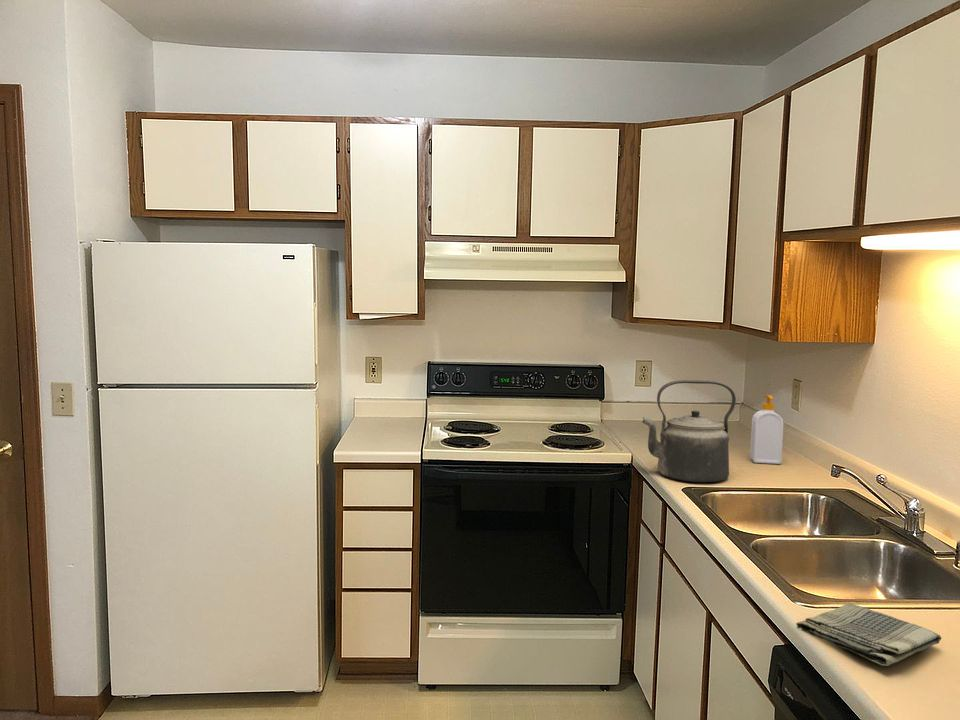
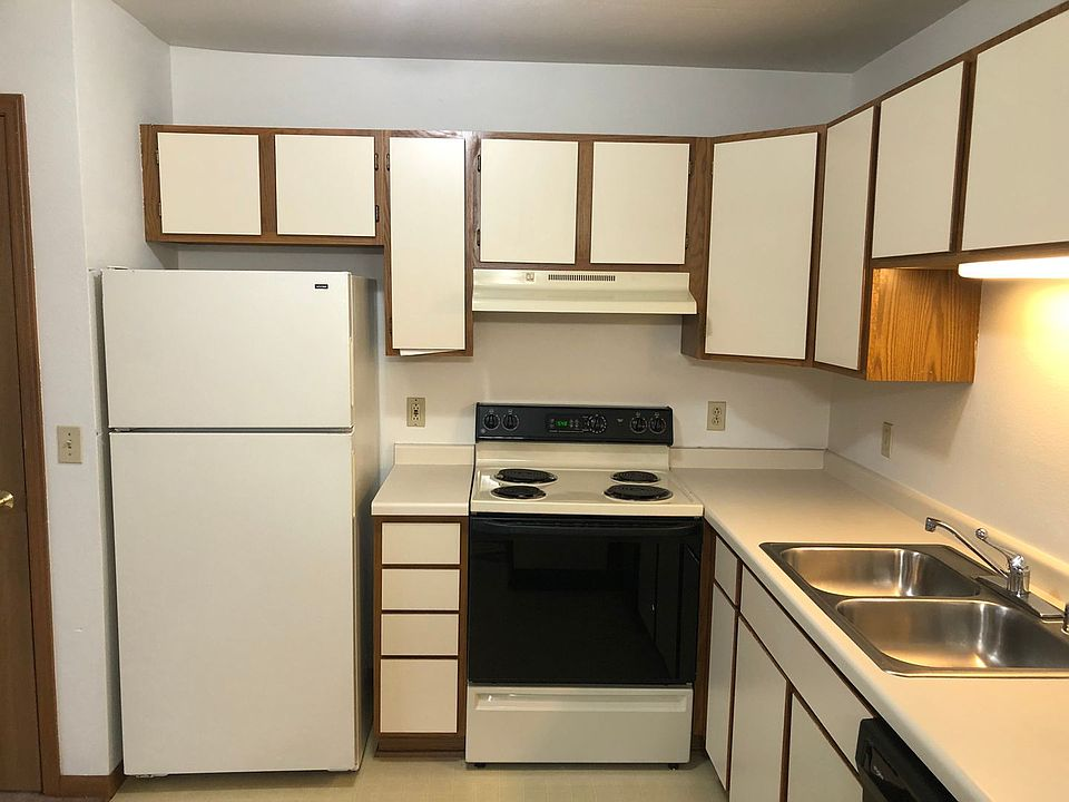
- soap bottle [749,394,784,465]
- dish towel [795,602,942,667]
- kettle [641,379,737,483]
